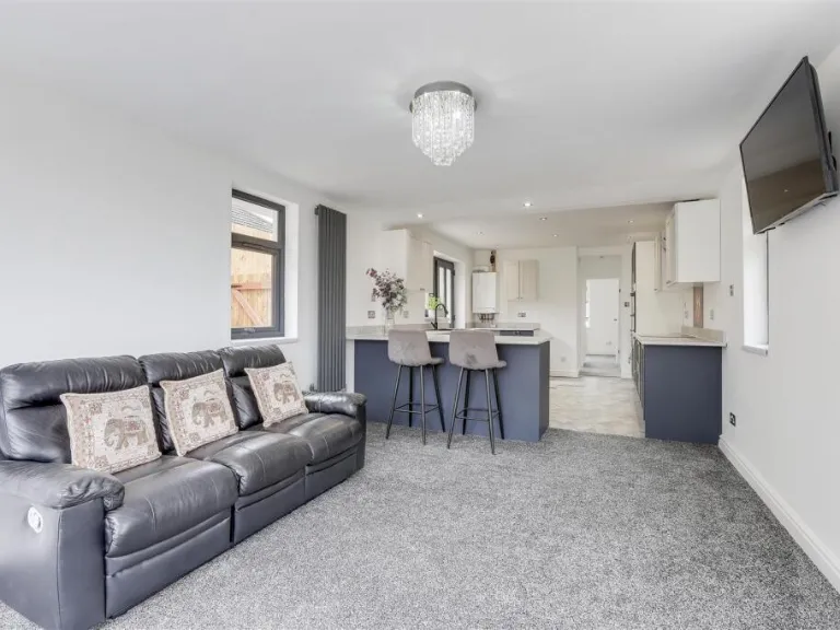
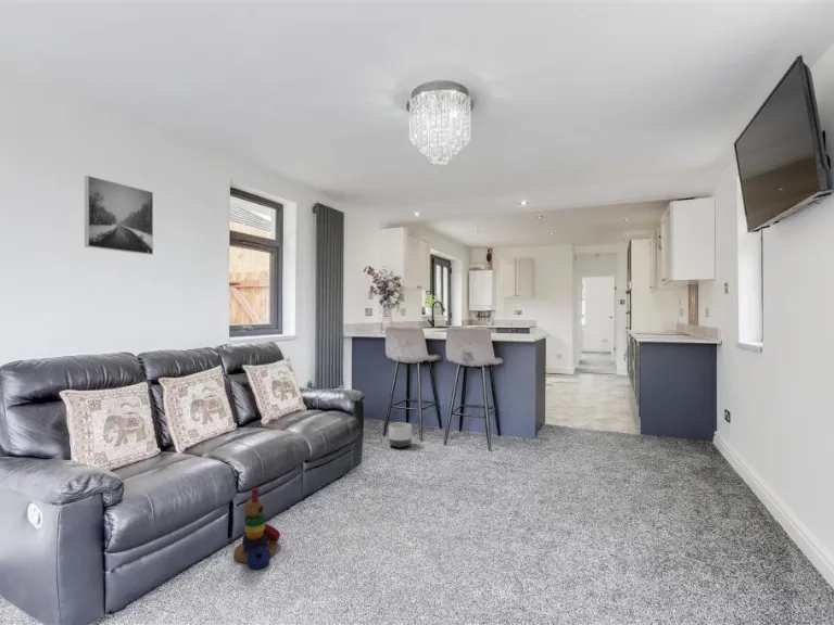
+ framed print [84,175,154,256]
+ stacking toy [232,487,281,571]
+ planter [388,421,413,449]
